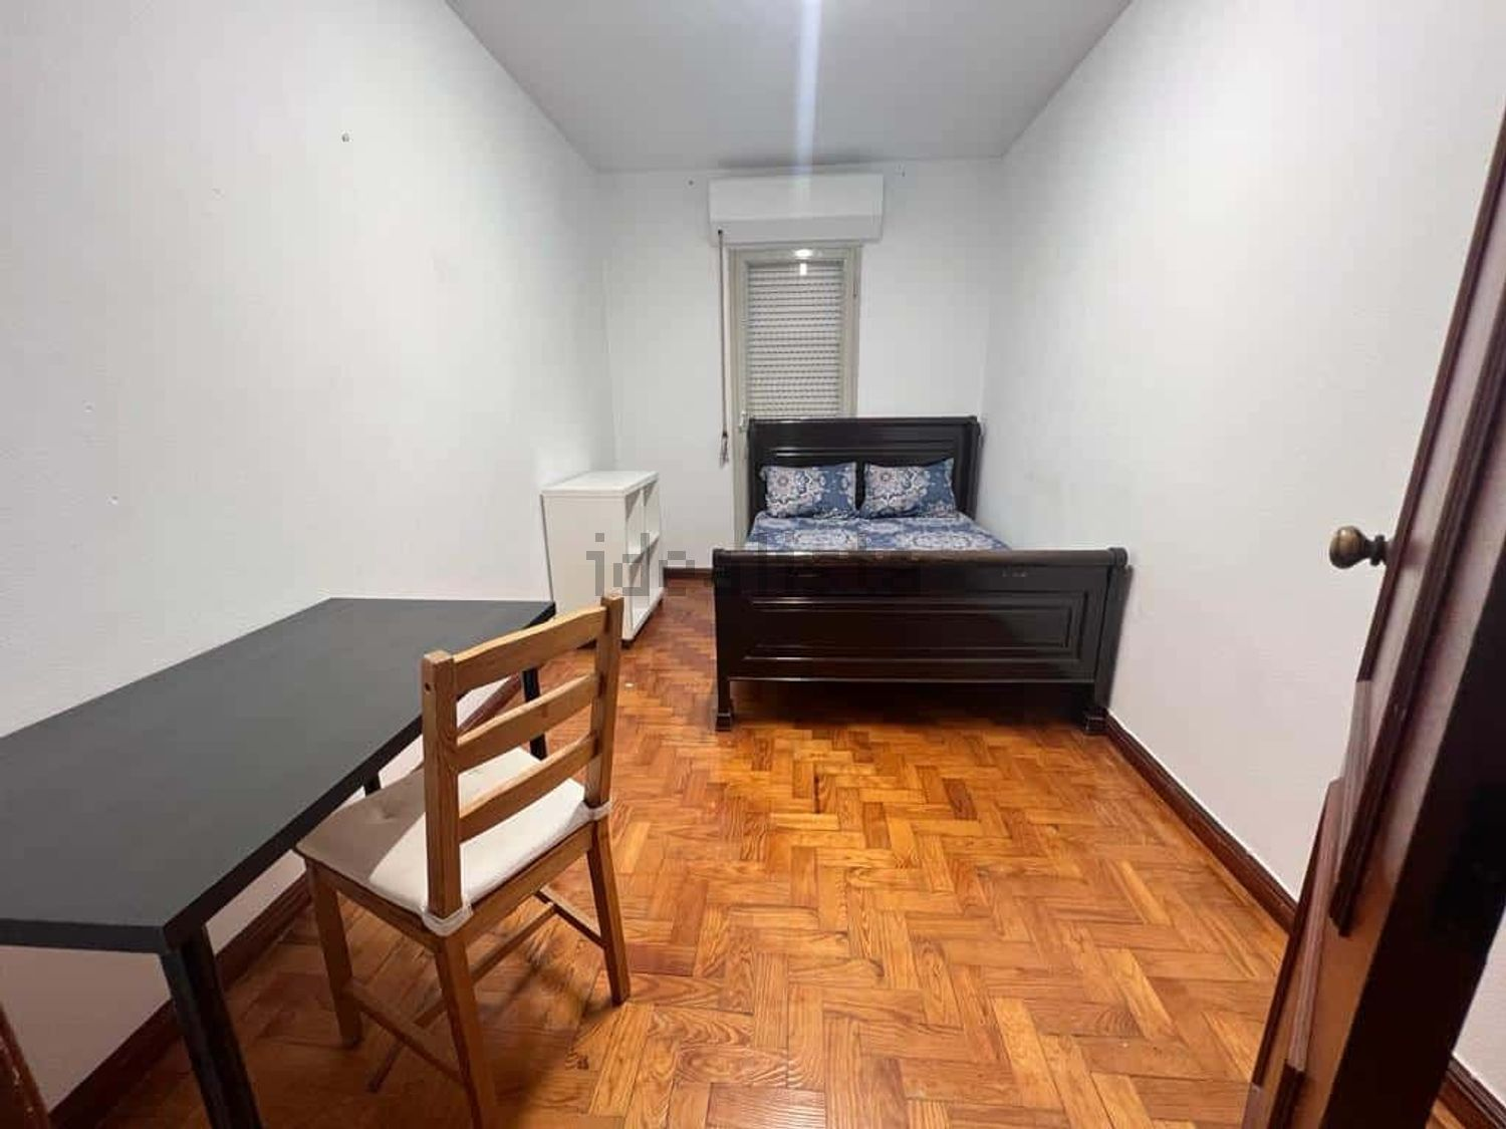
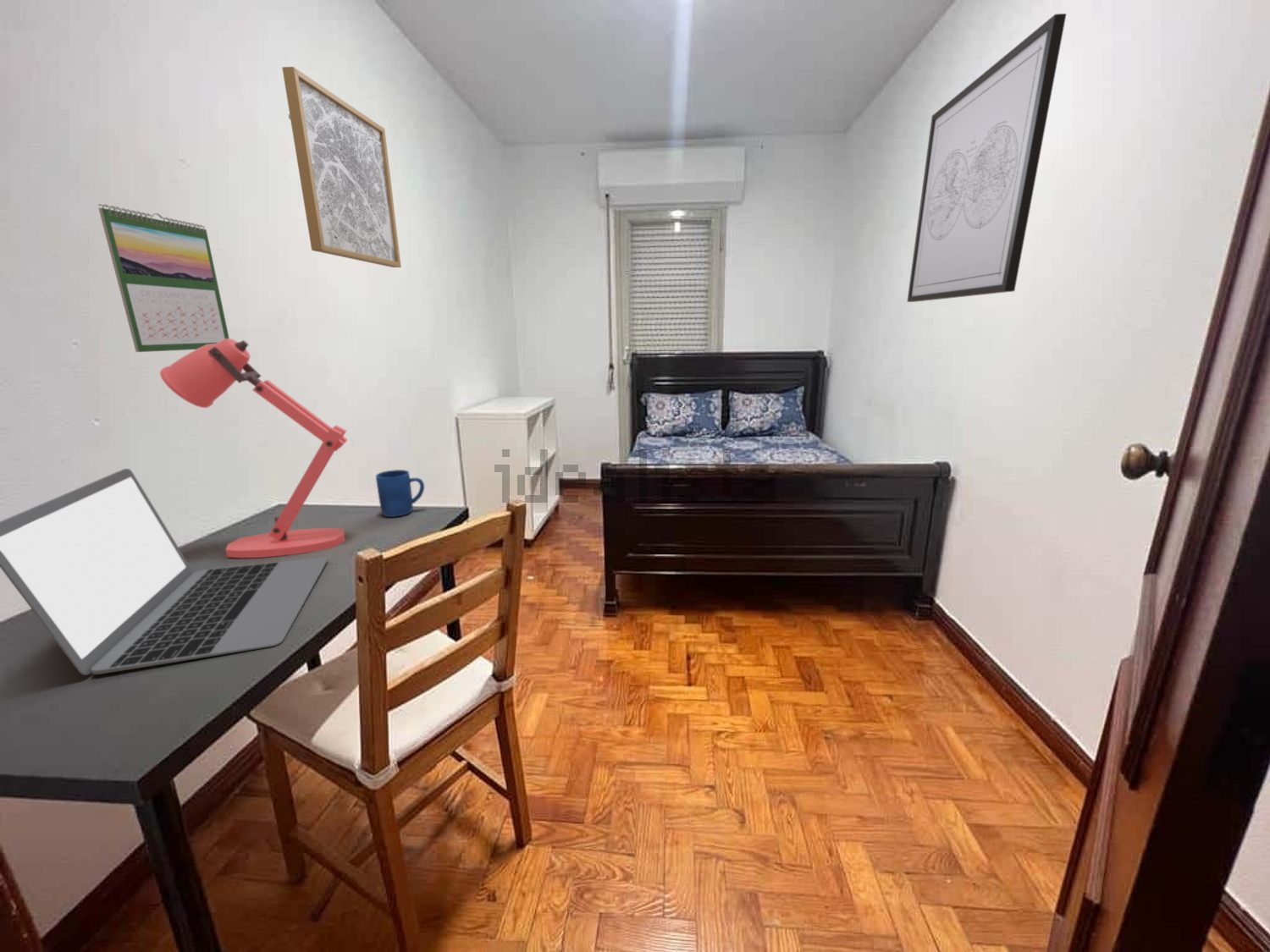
+ wall art [281,66,402,268]
+ wall art [906,13,1067,303]
+ desk lamp [159,338,349,559]
+ laptop [0,468,329,676]
+ mug [375,469,425,518]
+ calendar [97,203,230,353]
